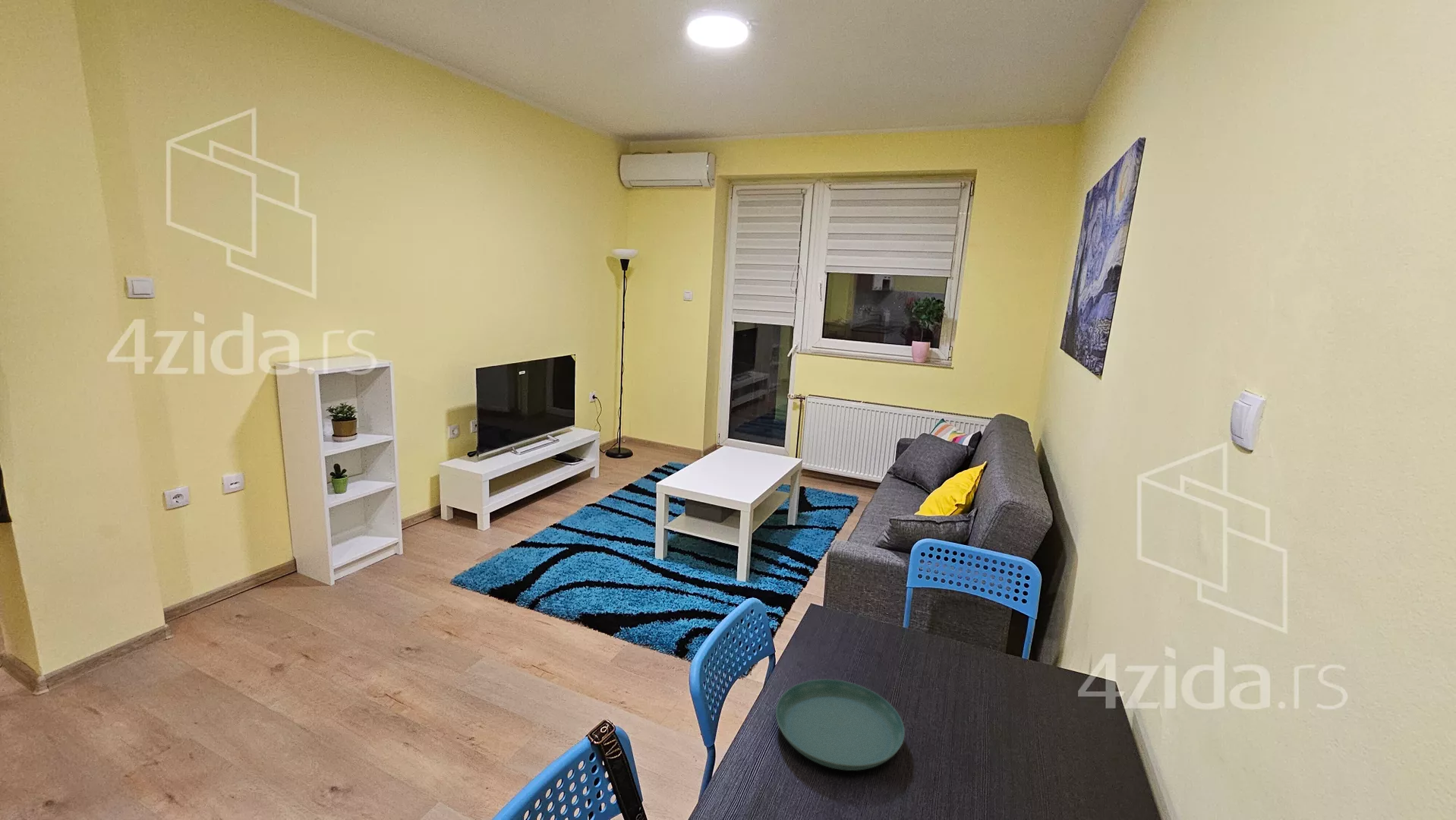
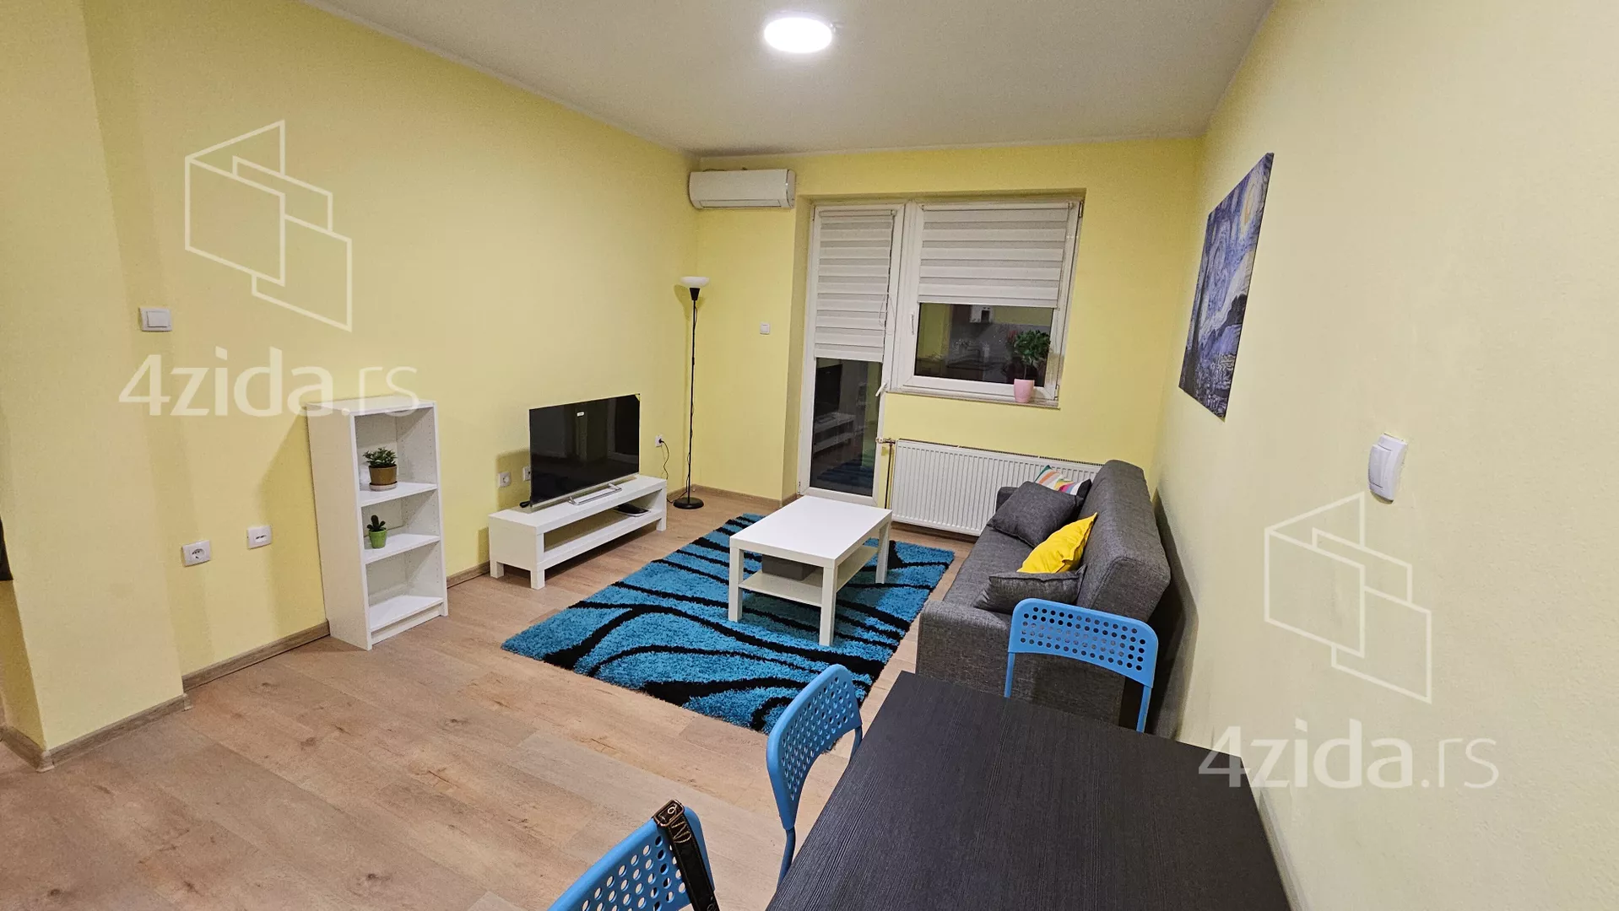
- saucer [775,679,906,771]
